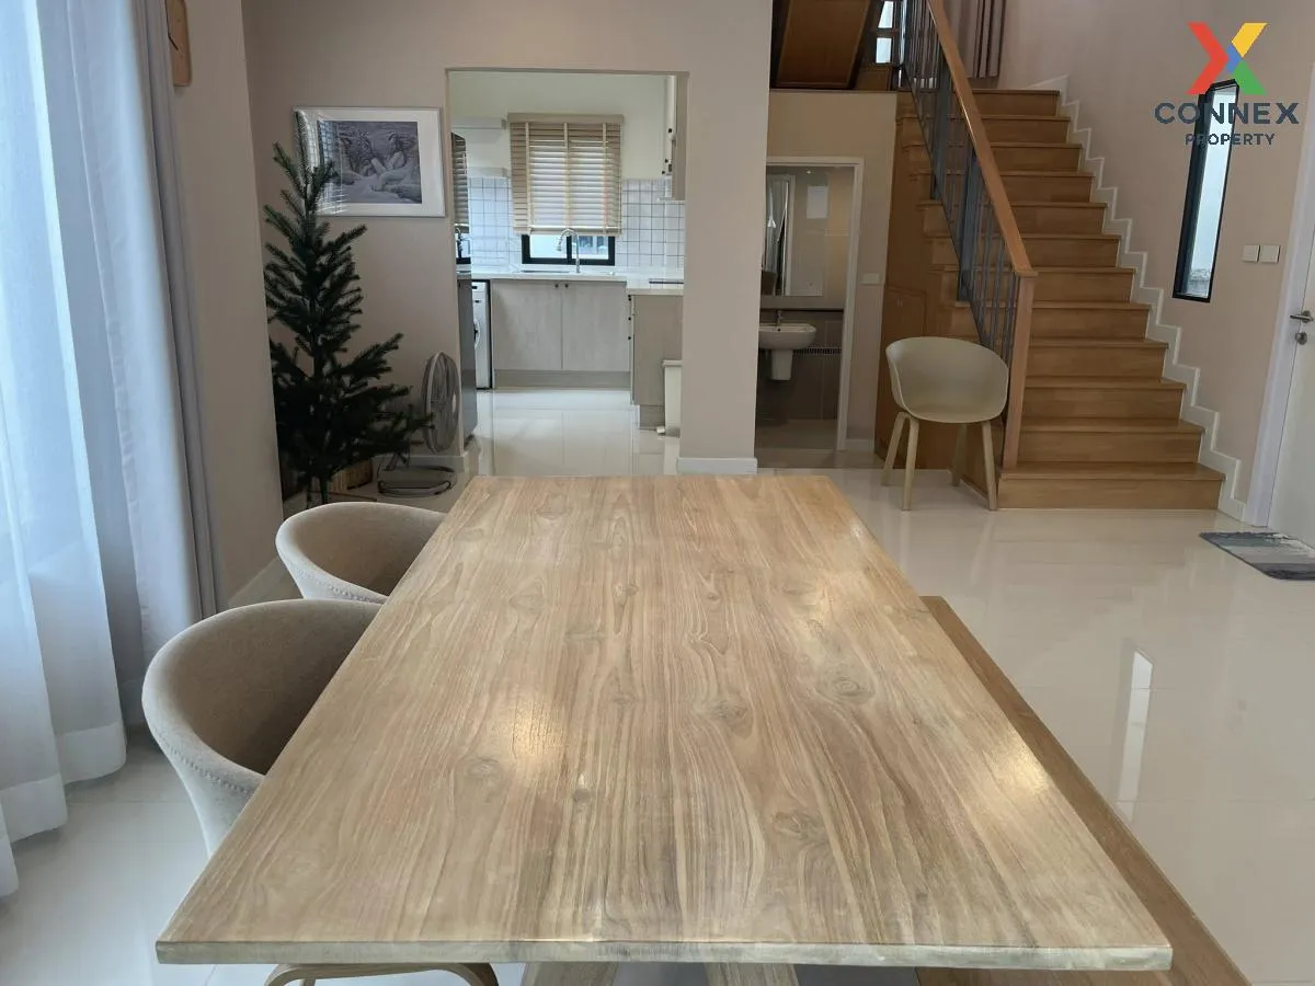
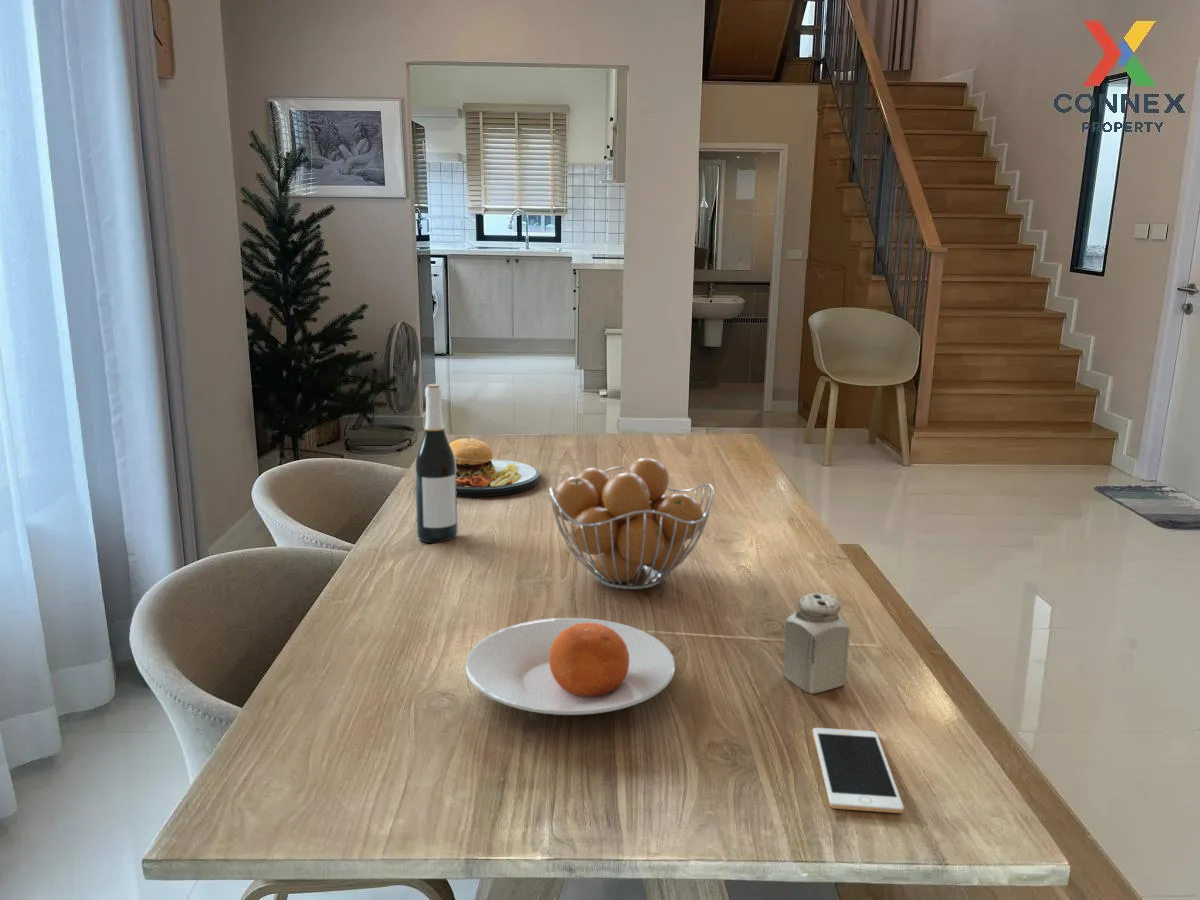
+ wine bottle [414,383,458,544]
+ salt shaker [782,592,851,695]
+ plate [464,617,676,716]
+ plate [449,420,540,498]
+ cell phone [812,727,905,814]
+ fruit basket [548,457,715,591]
